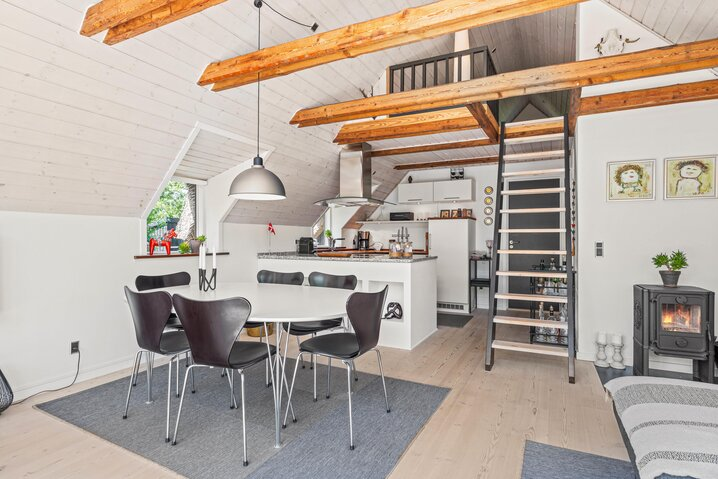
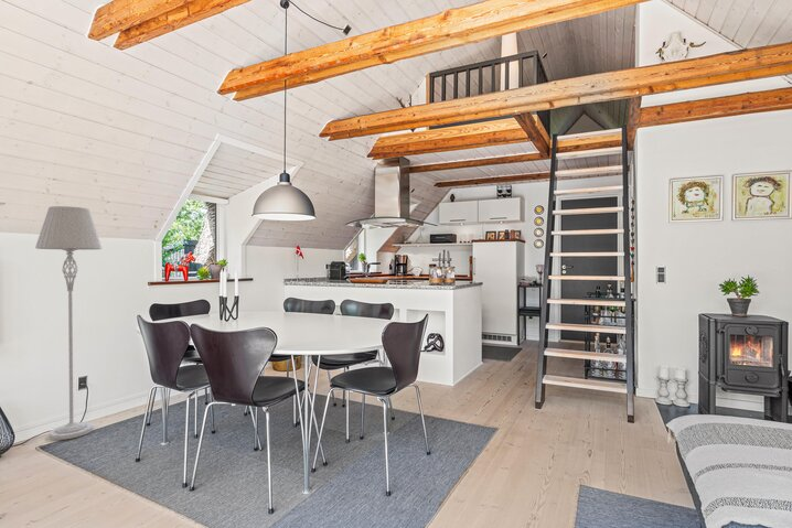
+ floor lamp [34,205,103,441]
